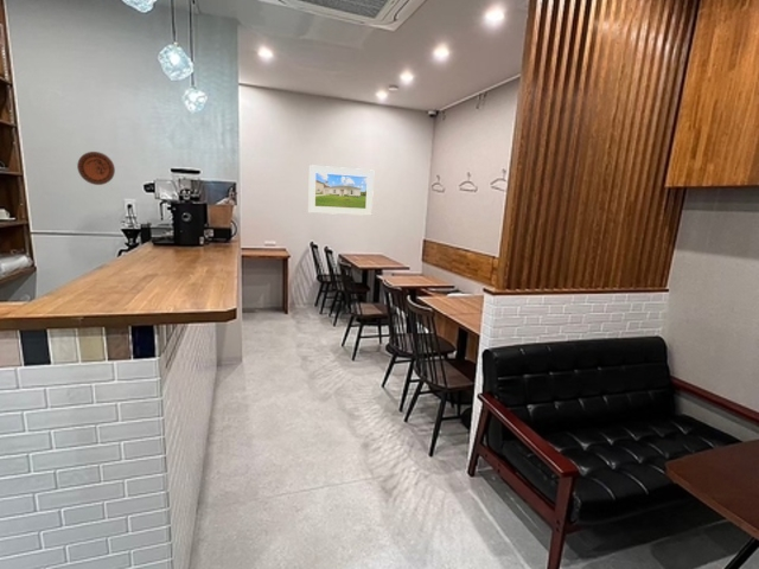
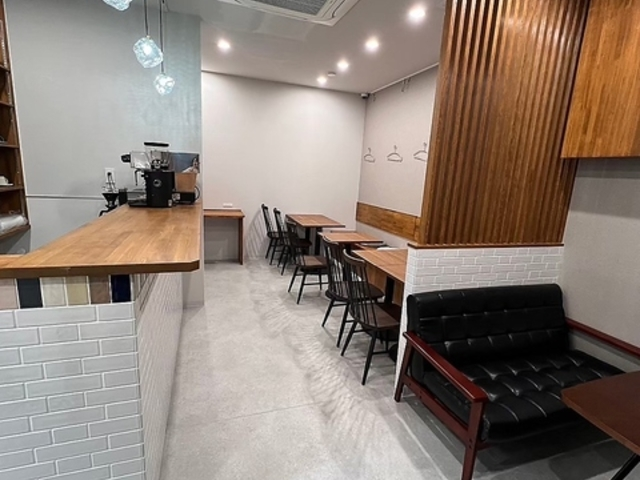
- decorative plate [76,151,116,186]
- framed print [307,164,375,217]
